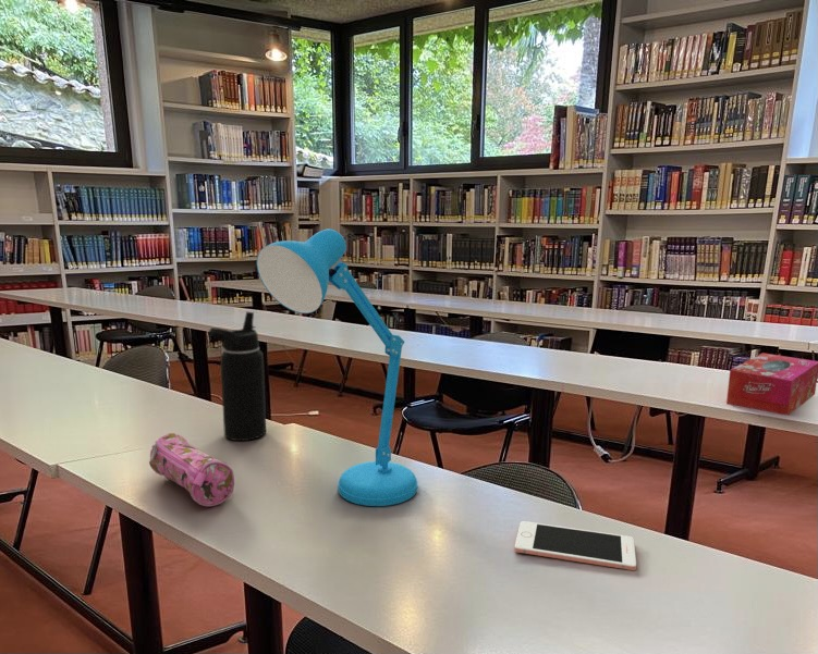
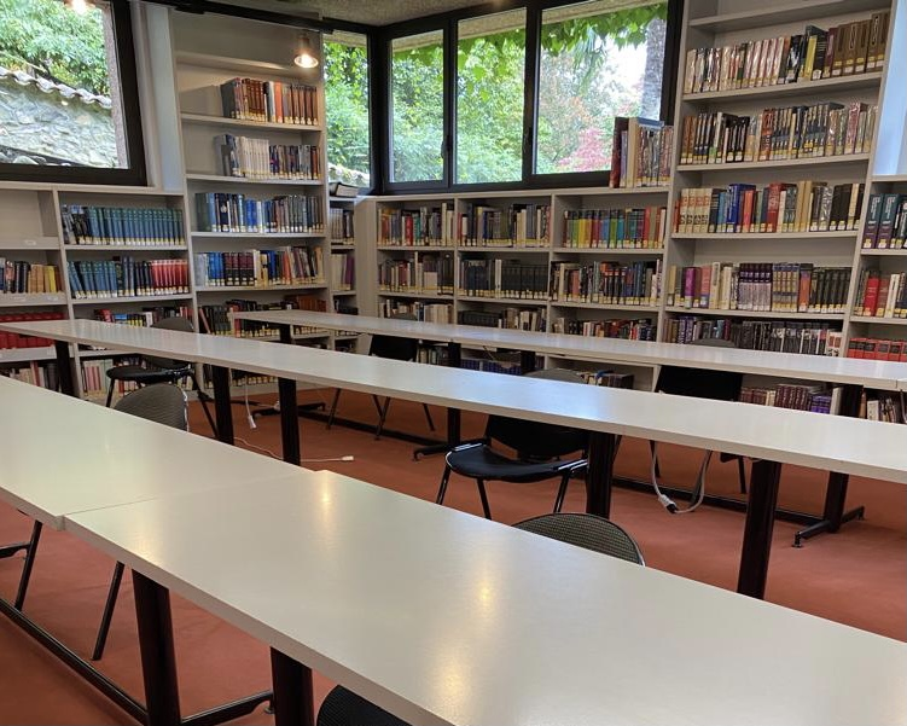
- cell phone [514,520,637,571]
- water bottle [207,311,267,442]
- pencil case [148,432,235,507]
- desk lamp [256,227,418,507]
- tissue box [725,351,818,417]
